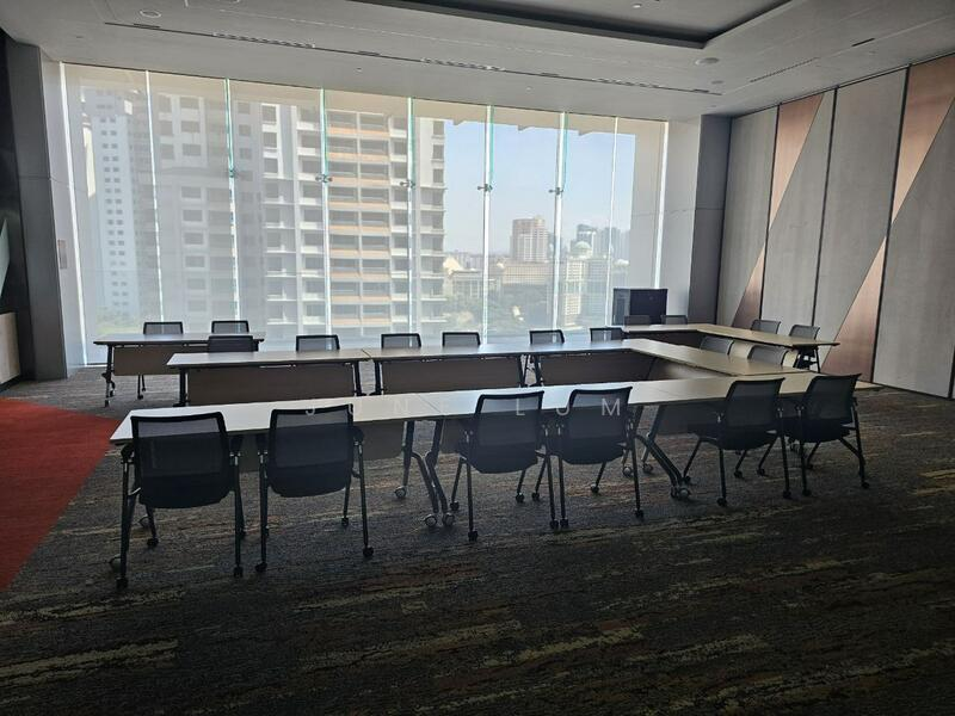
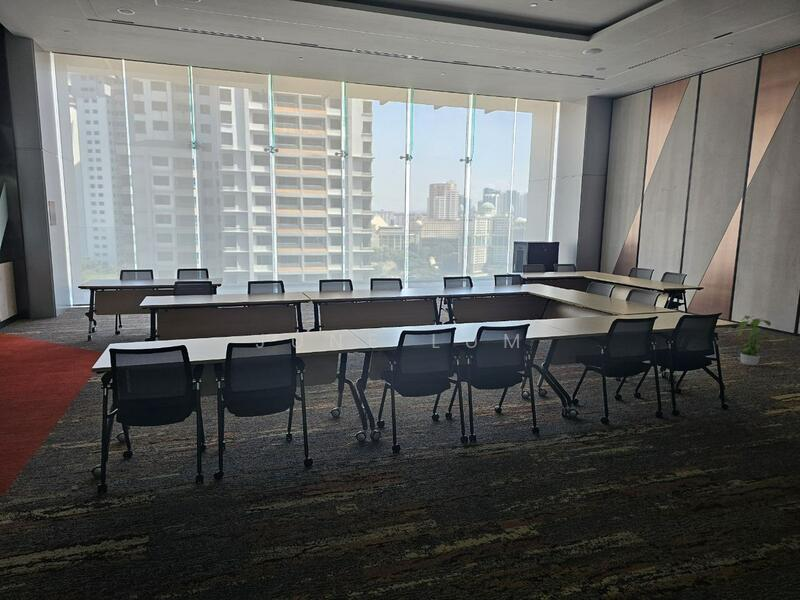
+ potted plant [733,314,773,366]
